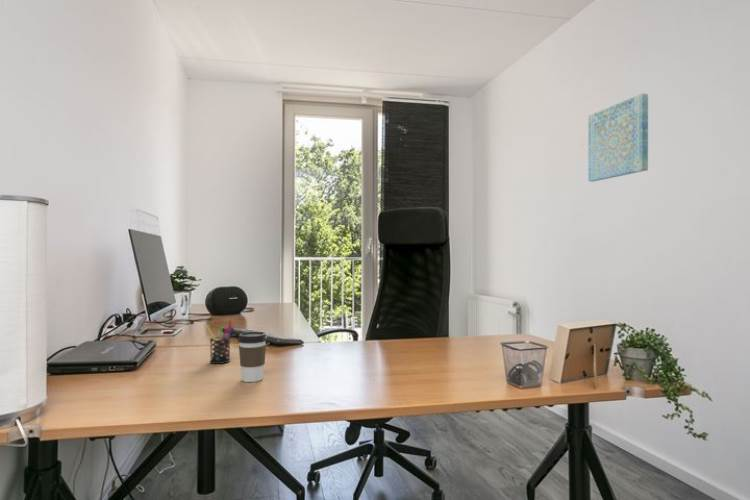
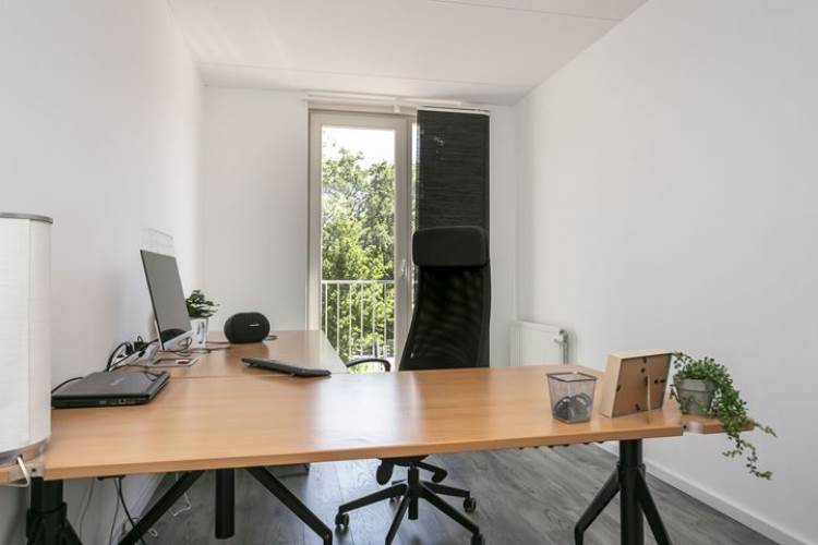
- pen holder [205,320,235,365]
- coffee cup [237,331,268,383]
- wall art [587,92,649,183]
